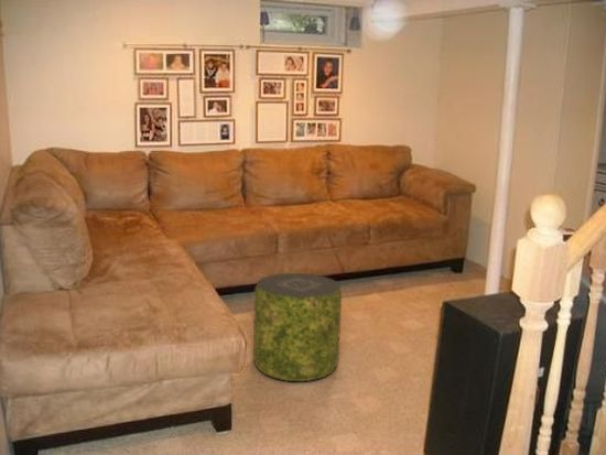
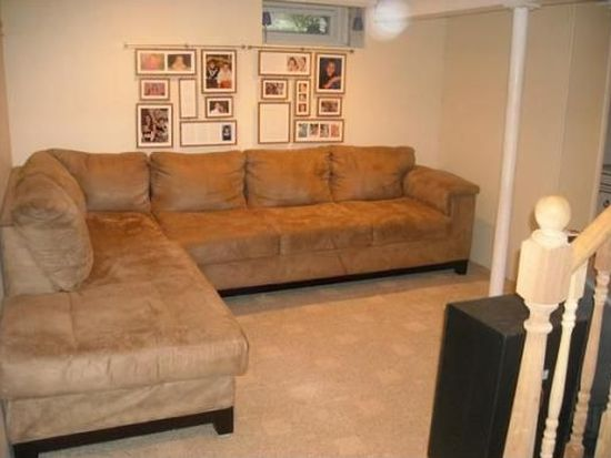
- pouf [252,272,343,382]
